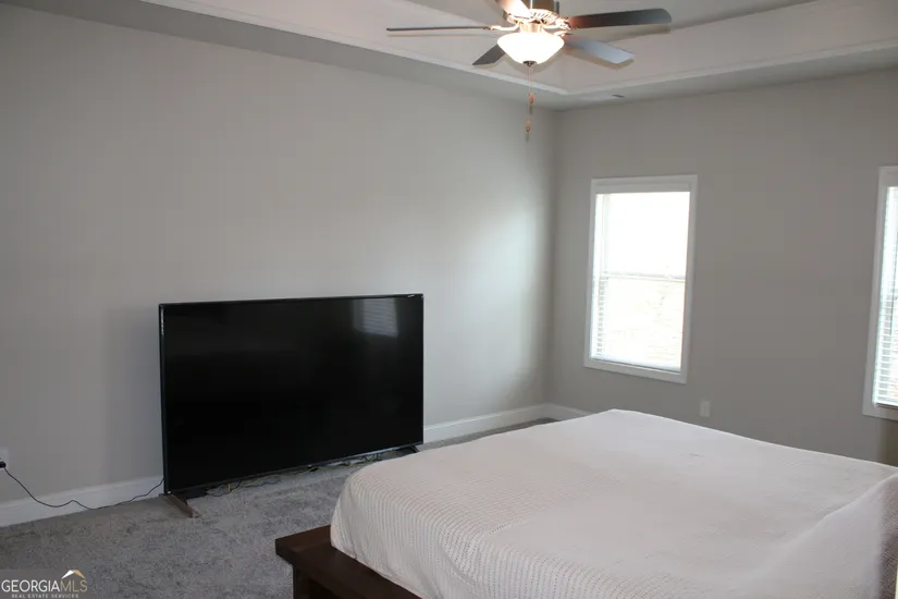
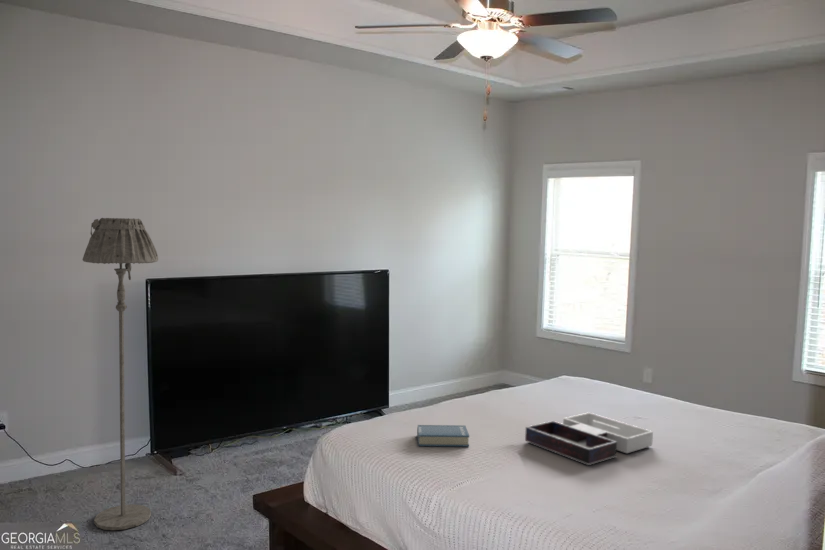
+ hardback book [416,424,470,448]
+ tray [524,411,654,466]
+ floor lamp [81,217,159,531]
